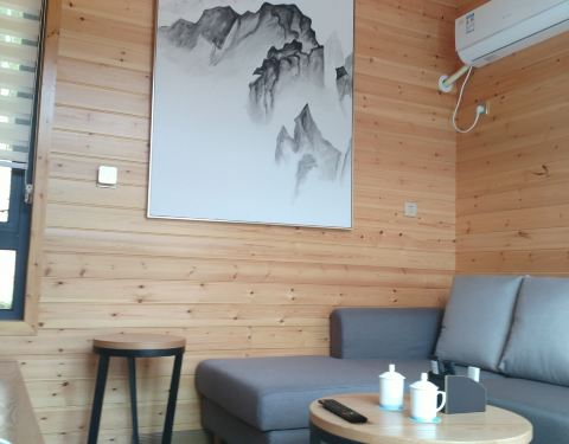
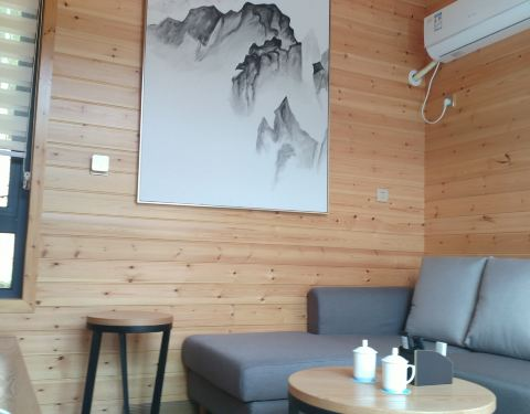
- remote control [317,398,369,425]
